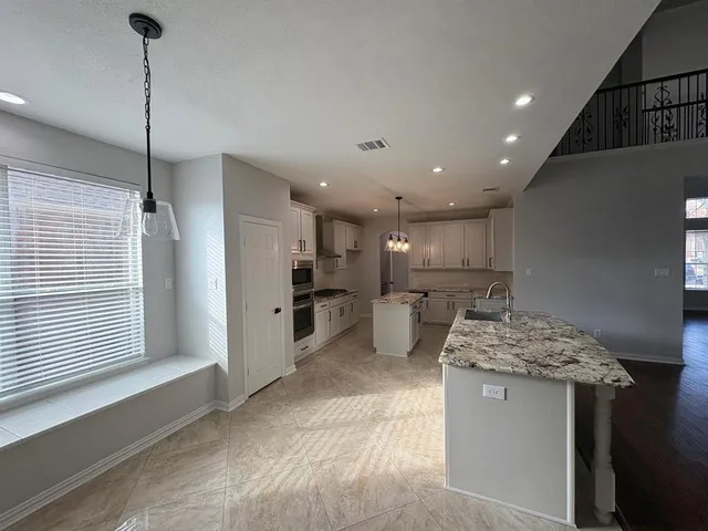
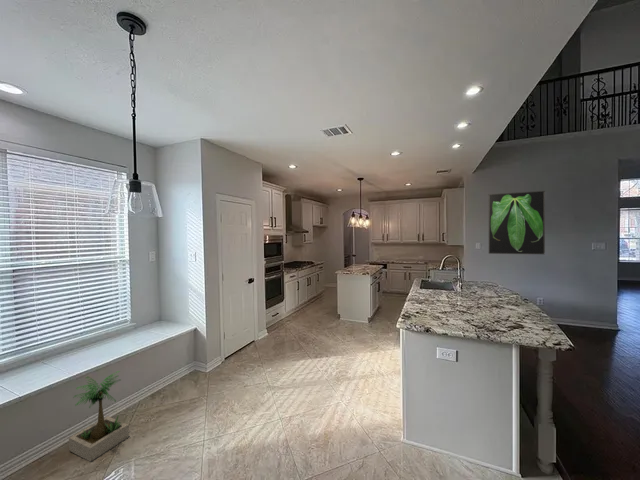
+ potted plant [68,370,130,463]
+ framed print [488,190,546,255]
